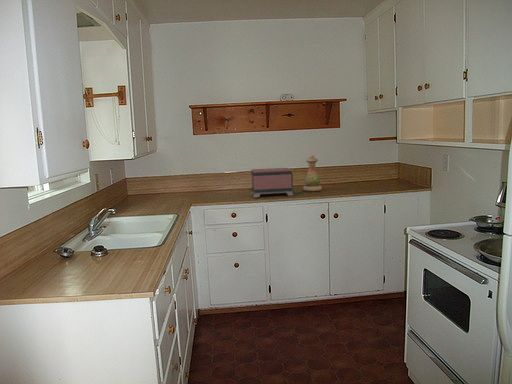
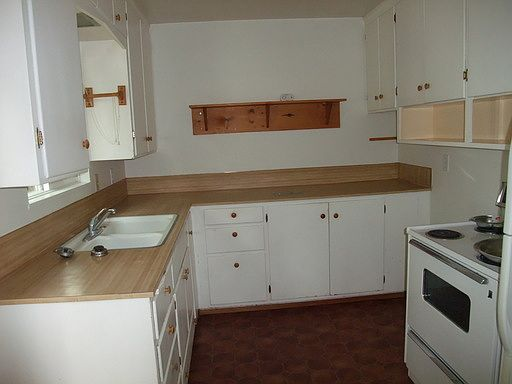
- toaster [250,167,294,199]
- vase [302,153,323,192]
